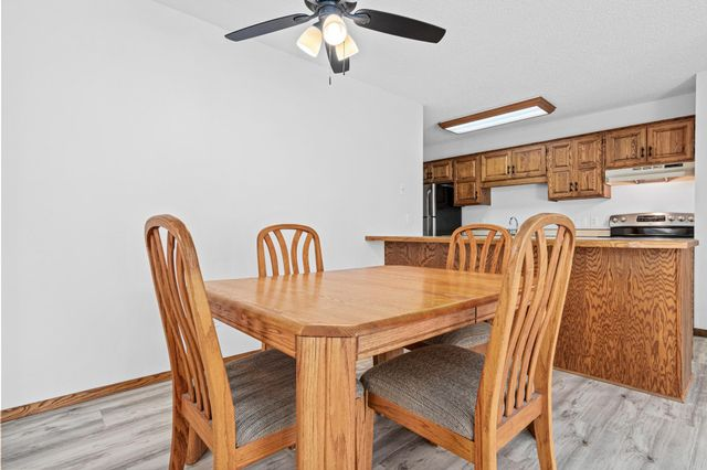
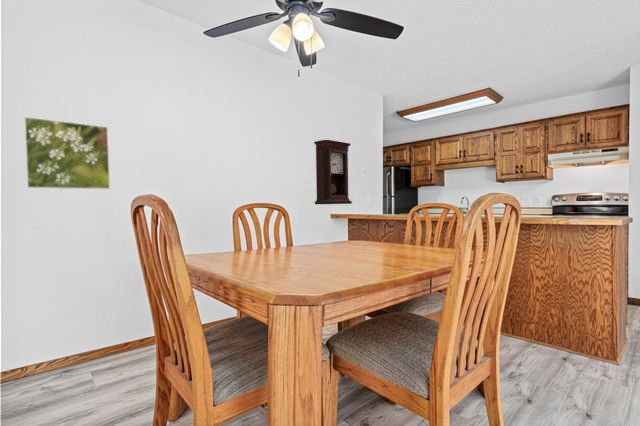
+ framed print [23,116,111,190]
+ pendulum clock [313,139,353,205]
